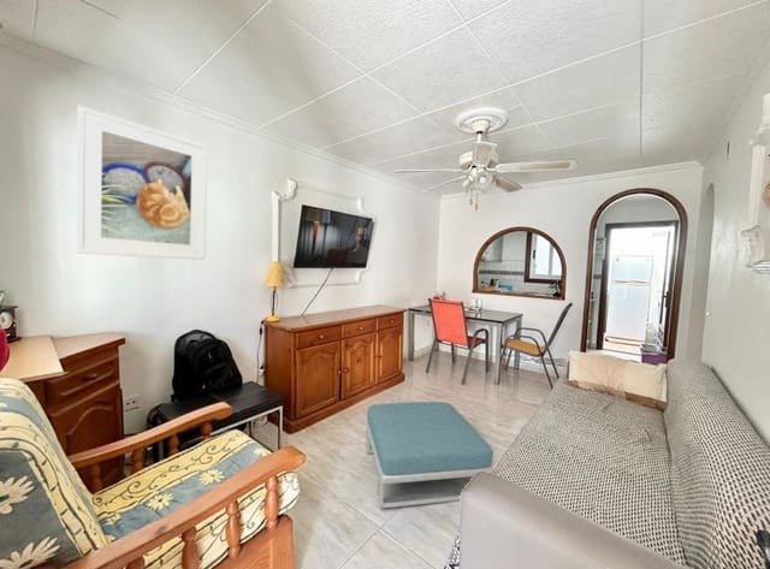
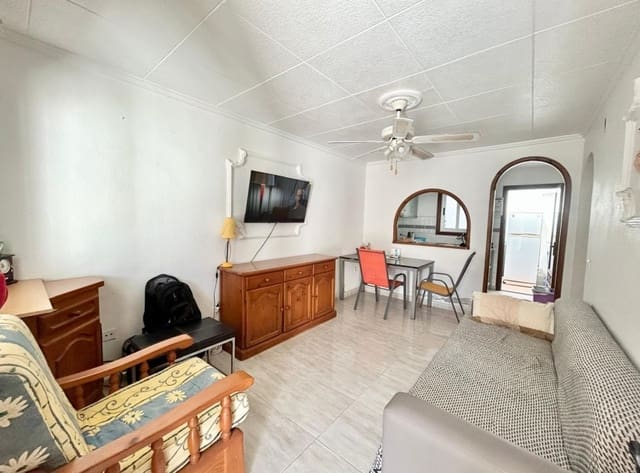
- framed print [76,105,209,261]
- footstool [365,401,494,509]
